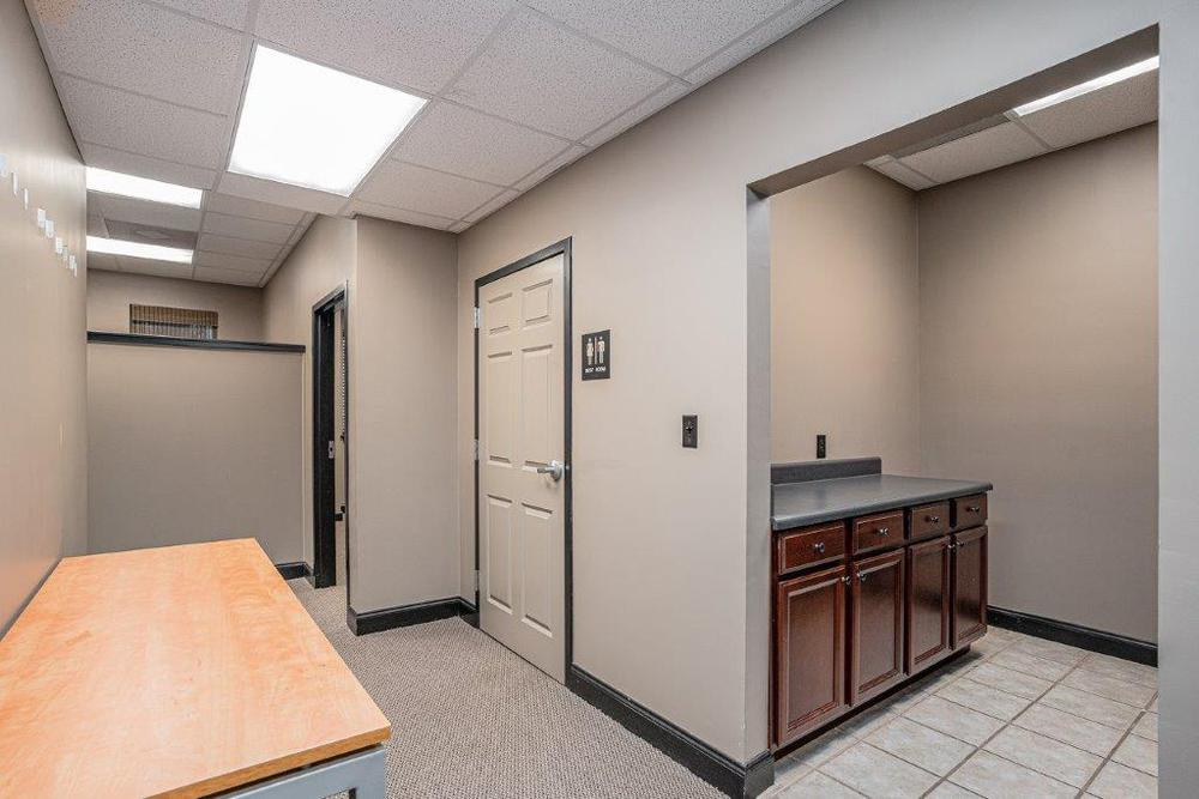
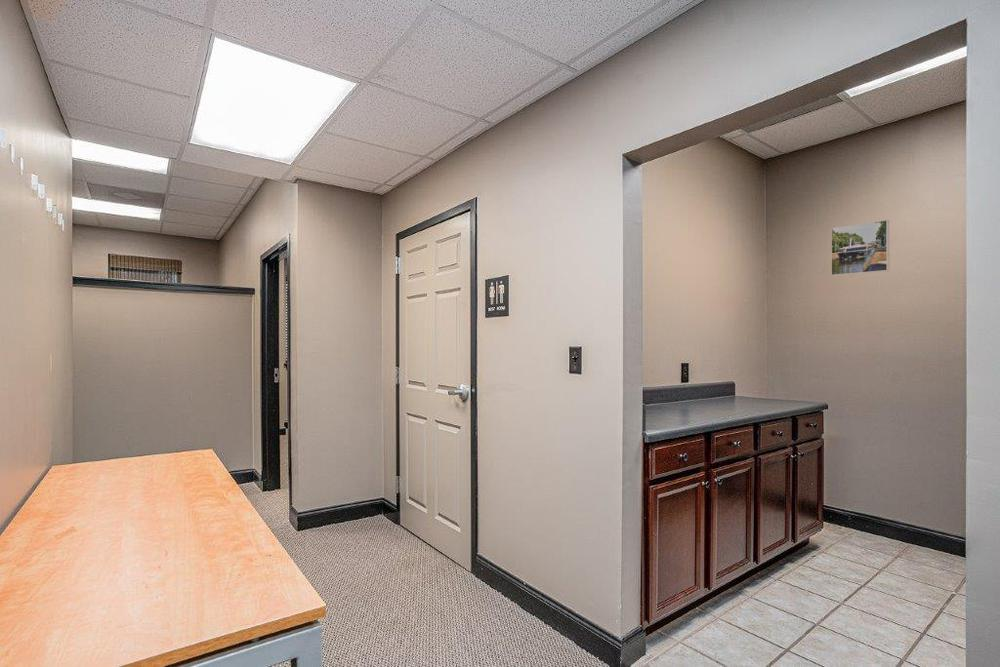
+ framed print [830,219,890,277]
